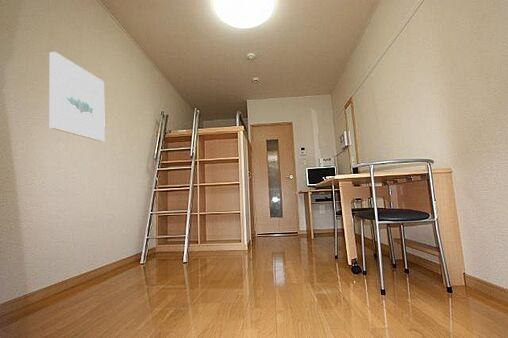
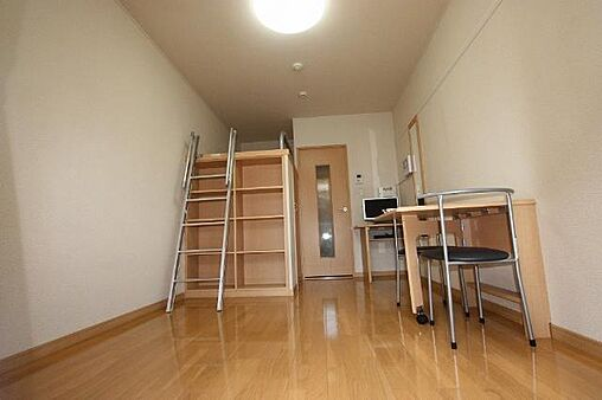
- wall art [48,51,106,142]
